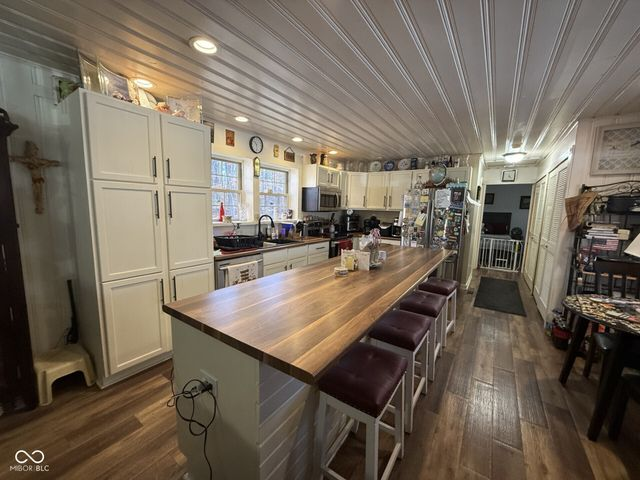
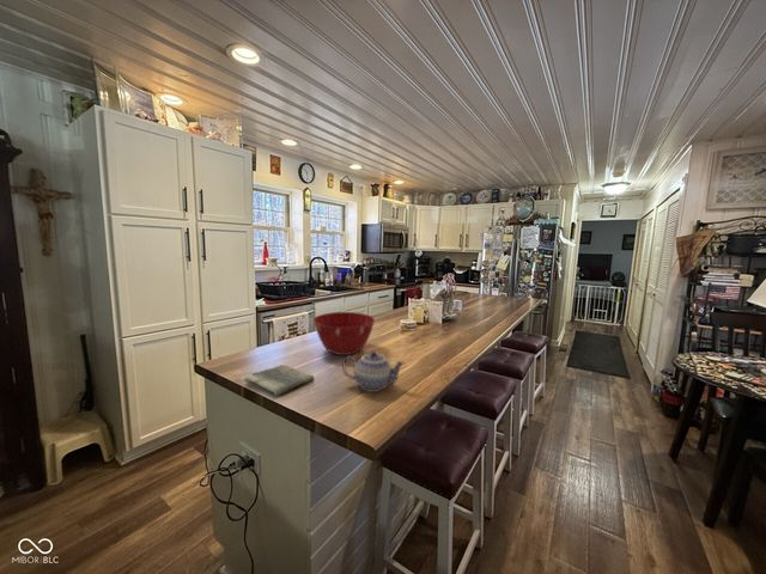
+ teapot [341,349,406,393]
+ mixing bowl [312,311,376,356]
+ dish towel [243,364,316,398]
